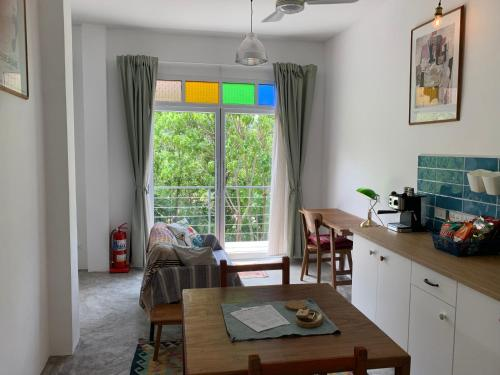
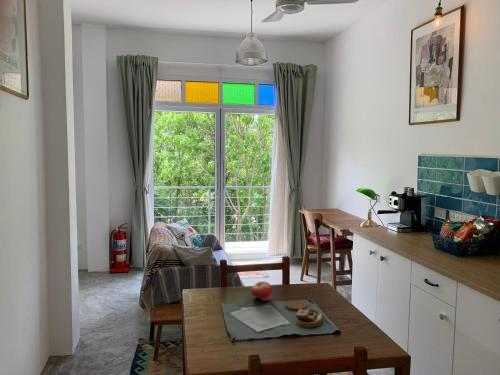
+ fruit [250,280,273,302]
